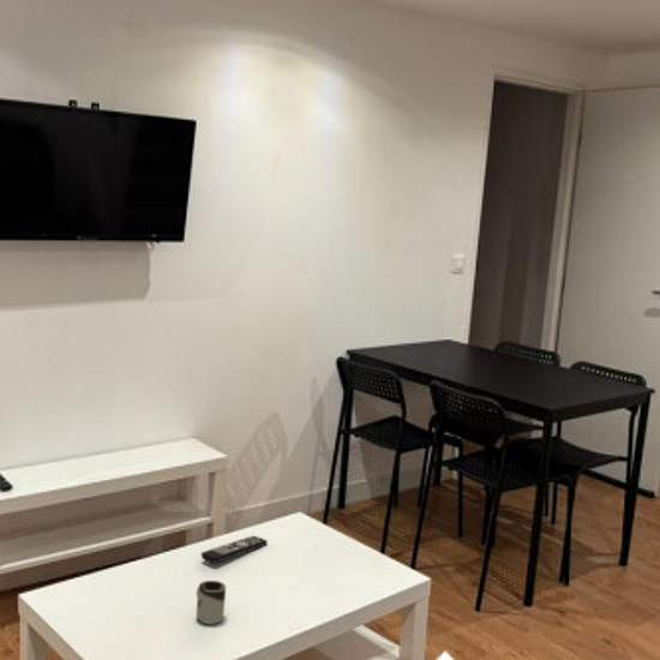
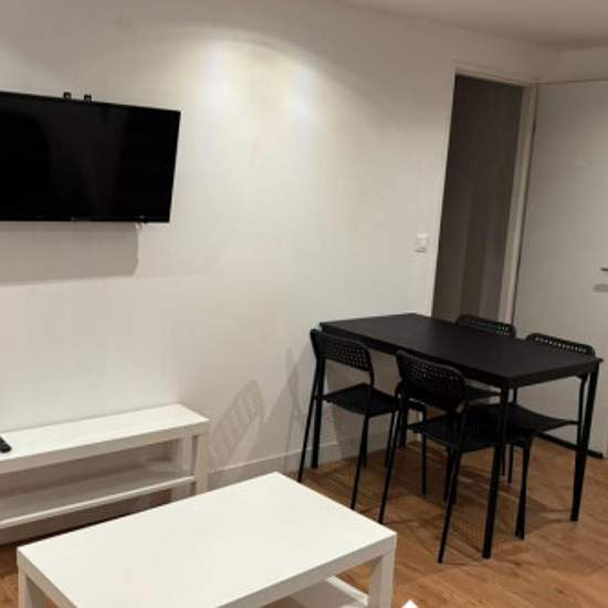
- remote control [200,535,269,564]
- cup [196,580,227,625]
